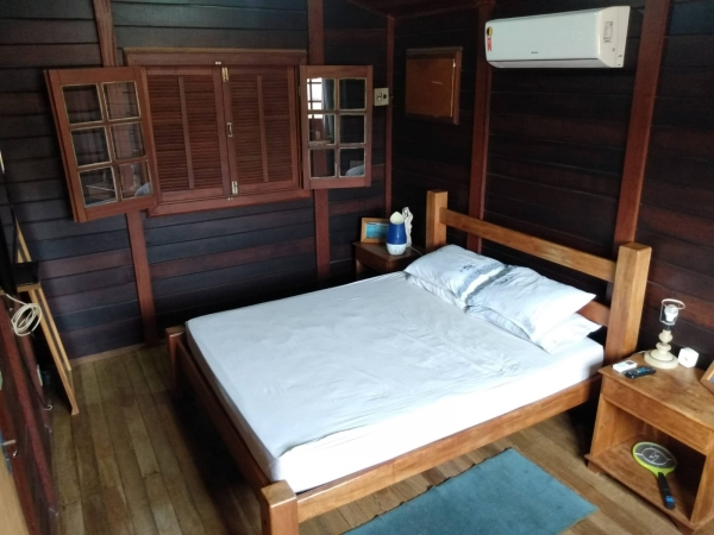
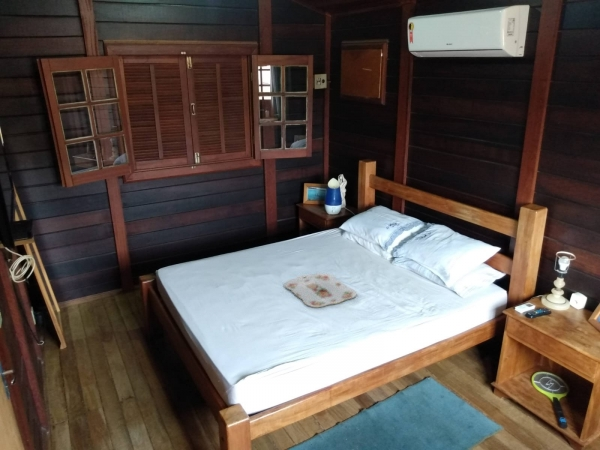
+ serving tray [283,272,358,308]
